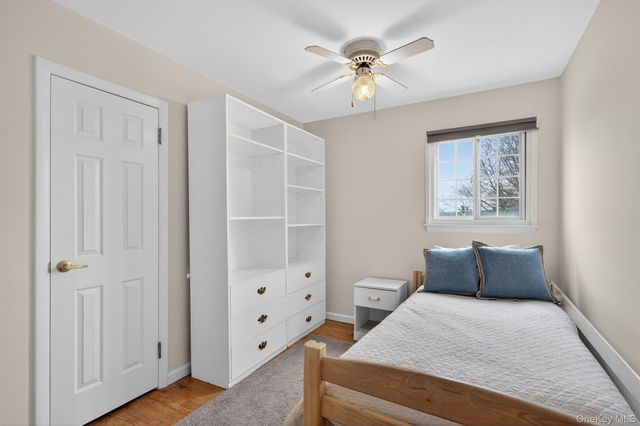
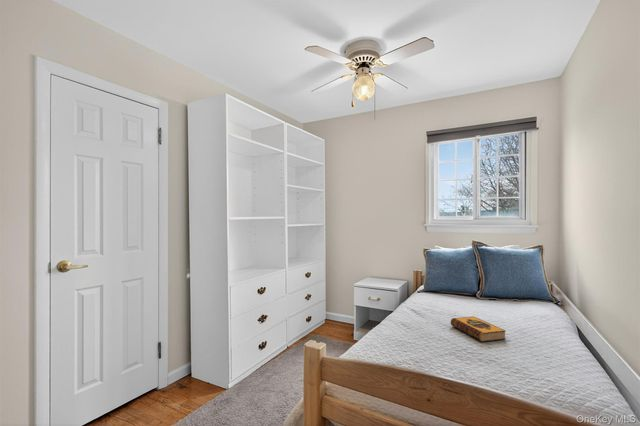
+ hardback book [450,315,507,343]
